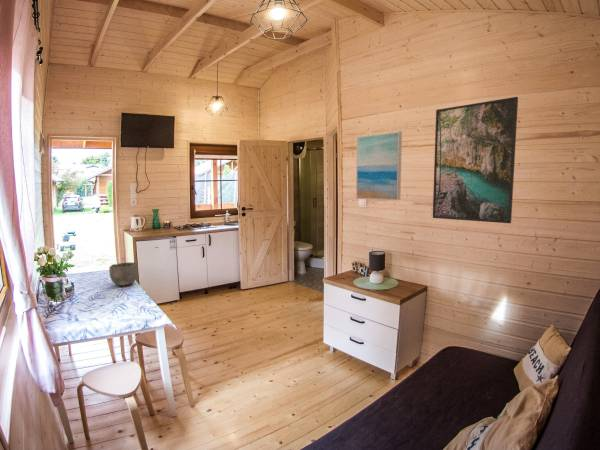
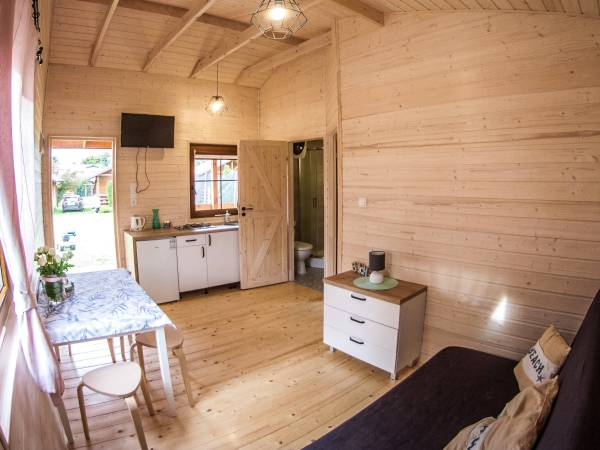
- wall art [355,130,403,201]
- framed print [432,96,519,224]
- bowl [108,261,139,287]
